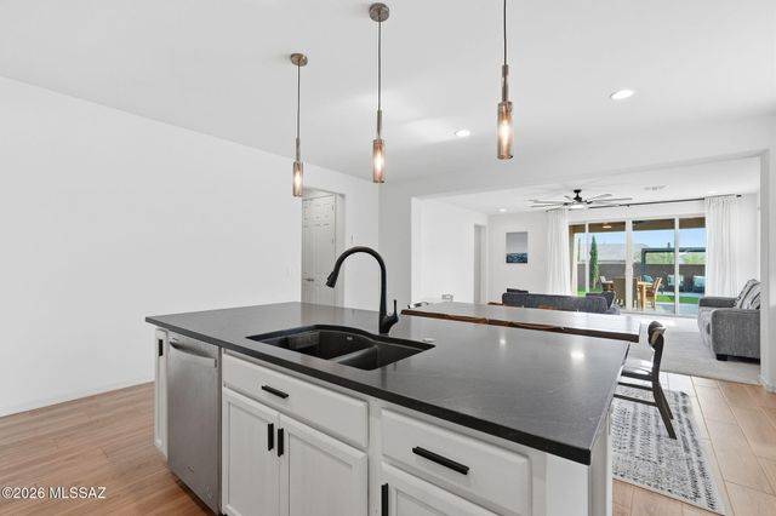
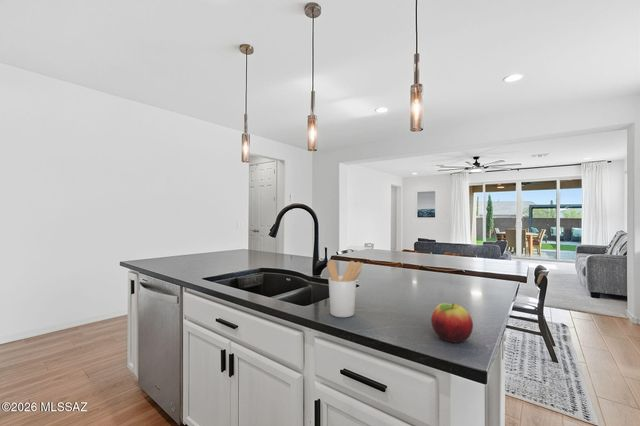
+ fruit [430,302,474,343]
+ utensil holder [326,259,364,318]
